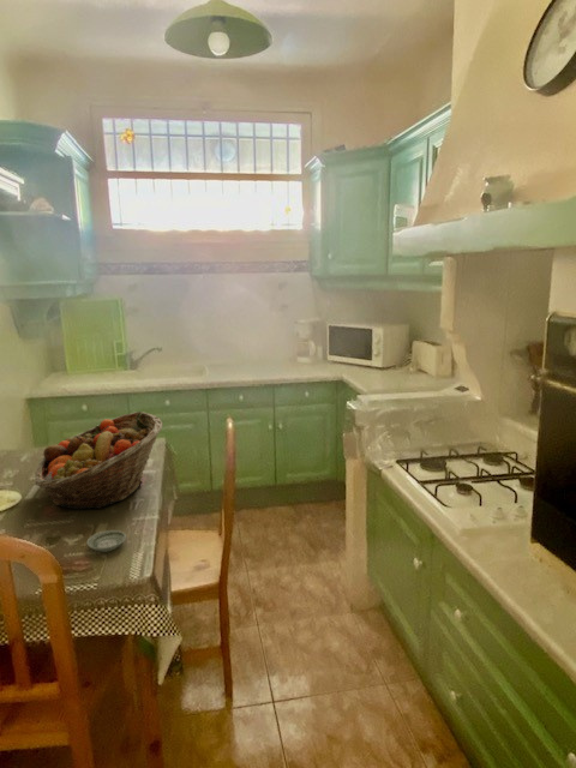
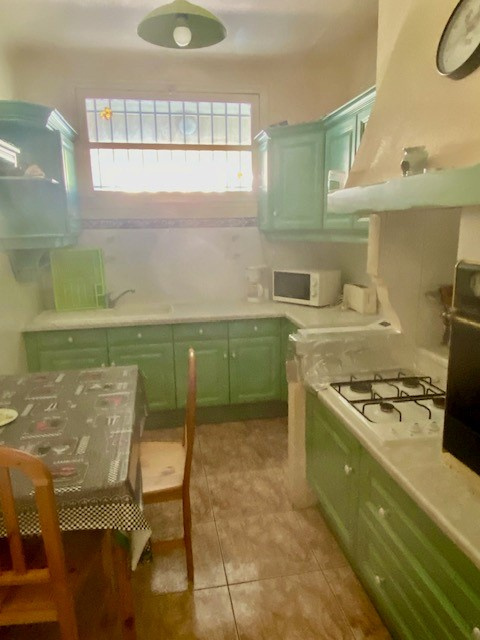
- saucer [85,529,127,553]
- fruit basket [34,410,164,510]
